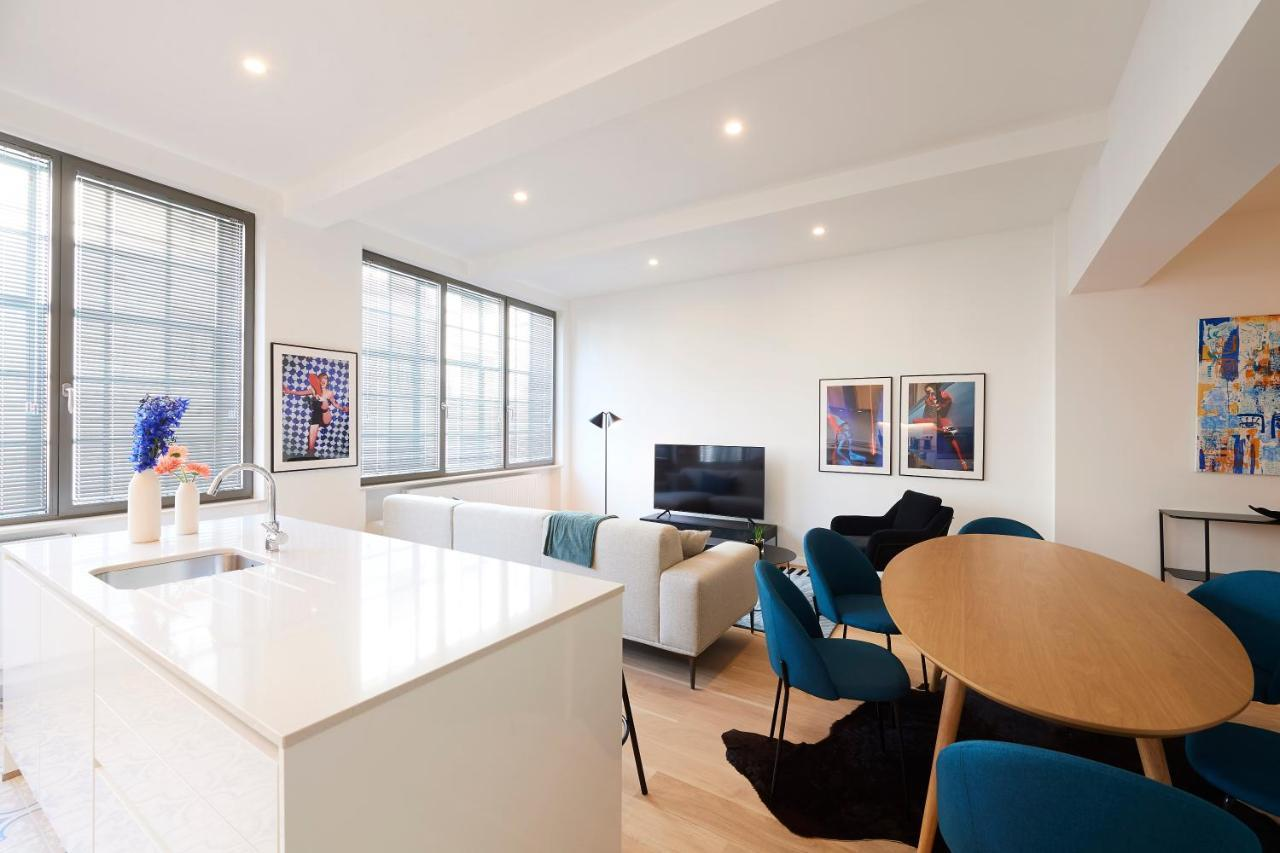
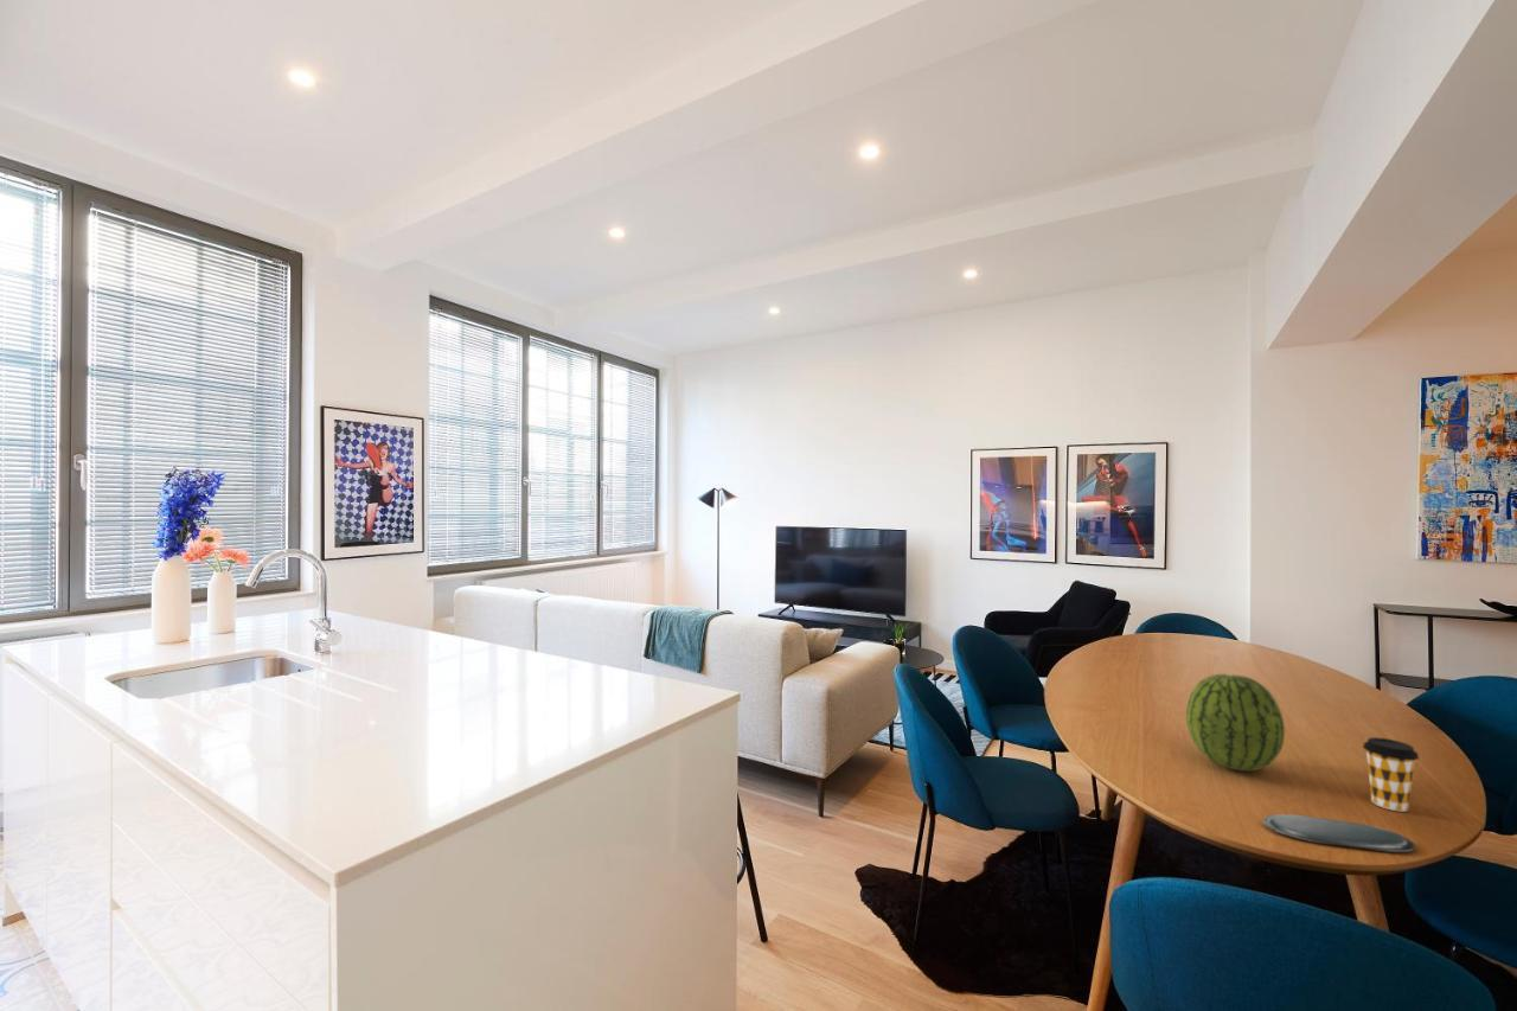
+ oval tray [1262,813,1416,853]
+ fruit [1185,673,1286,772]
+ coffee cup [1362,736,1420,813]
